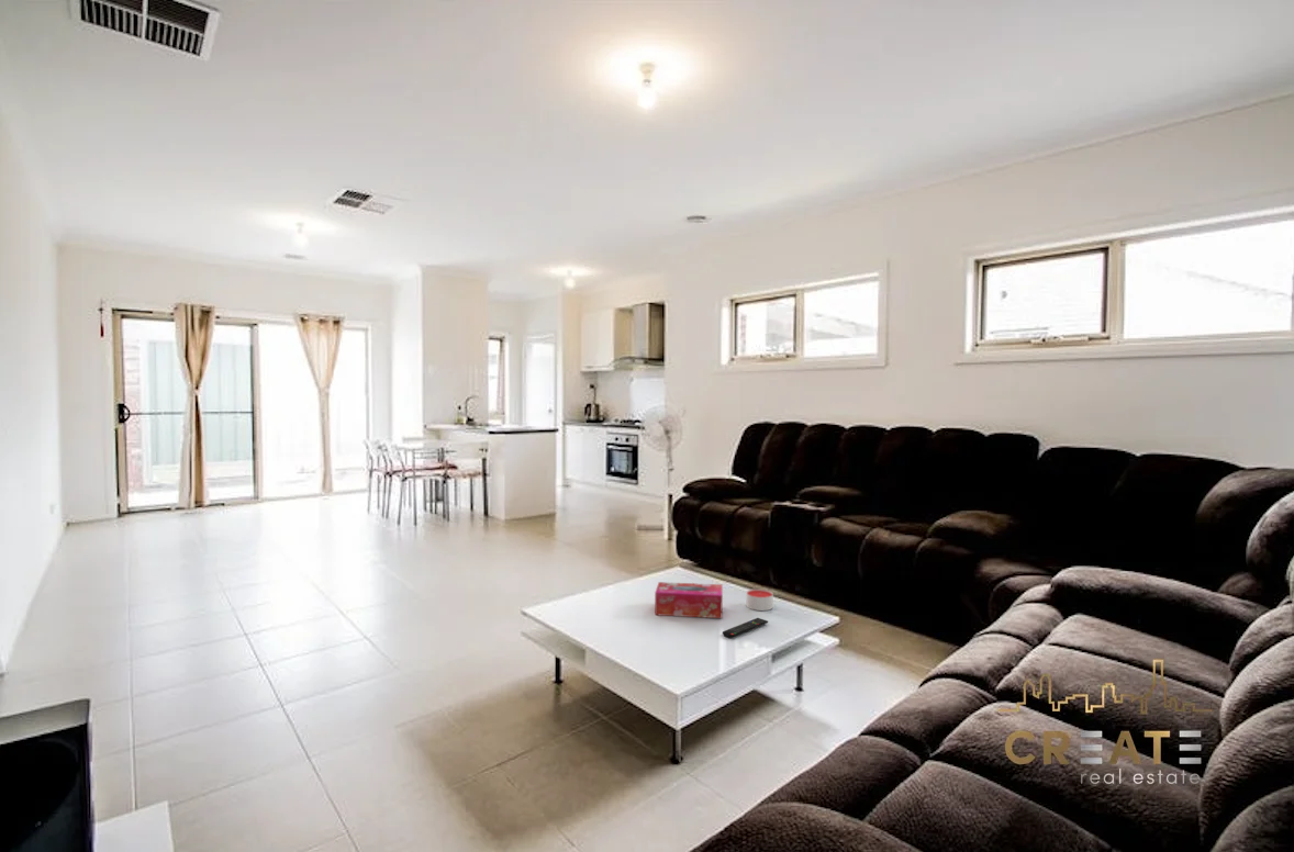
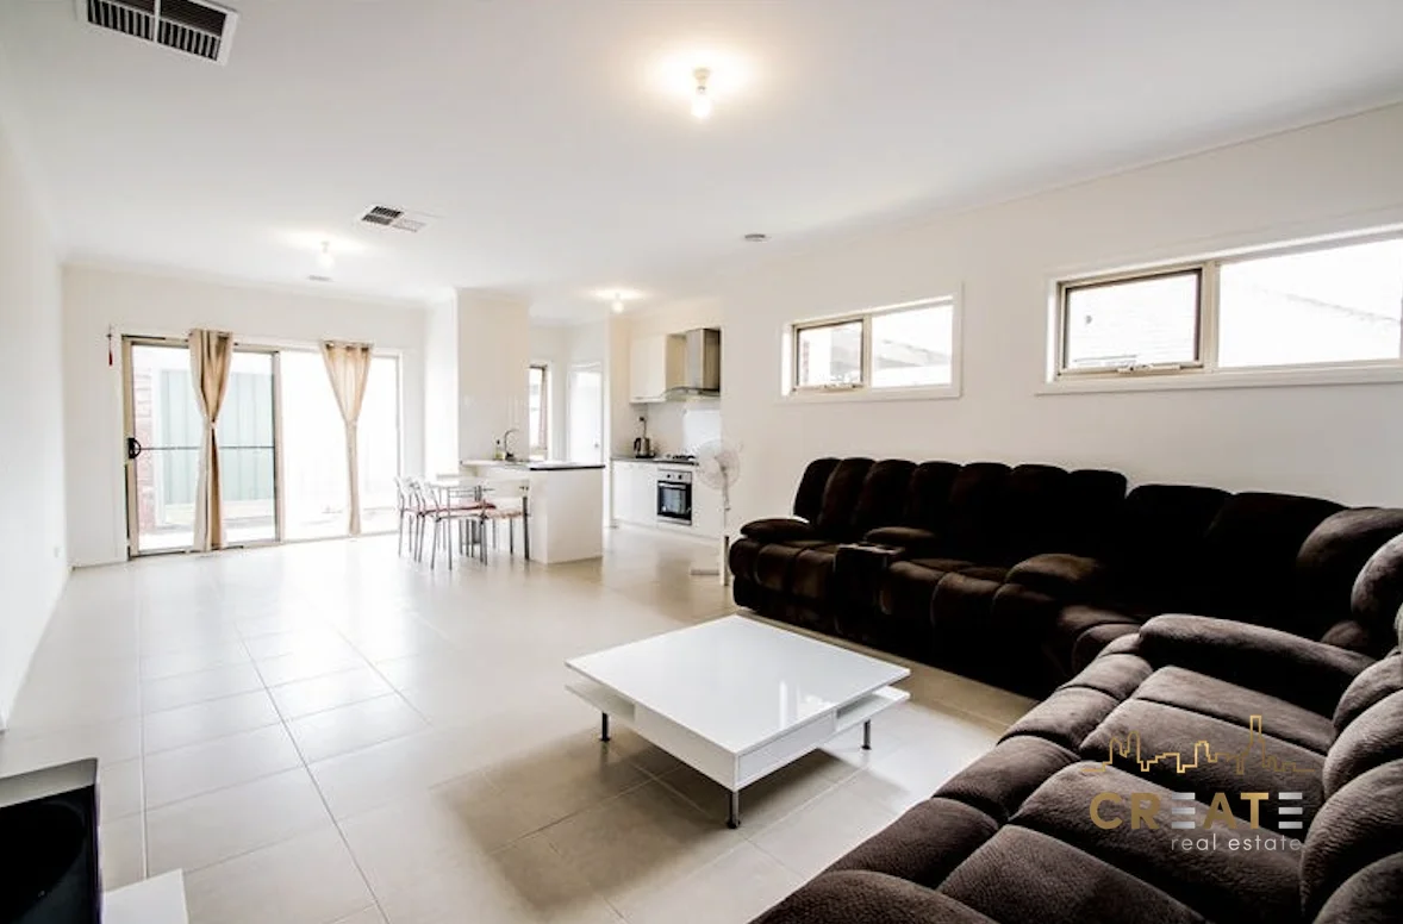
- candle [745,588,774,612]
- remote control [722,617,769,639]
- tissue box [654,581,724,619]
